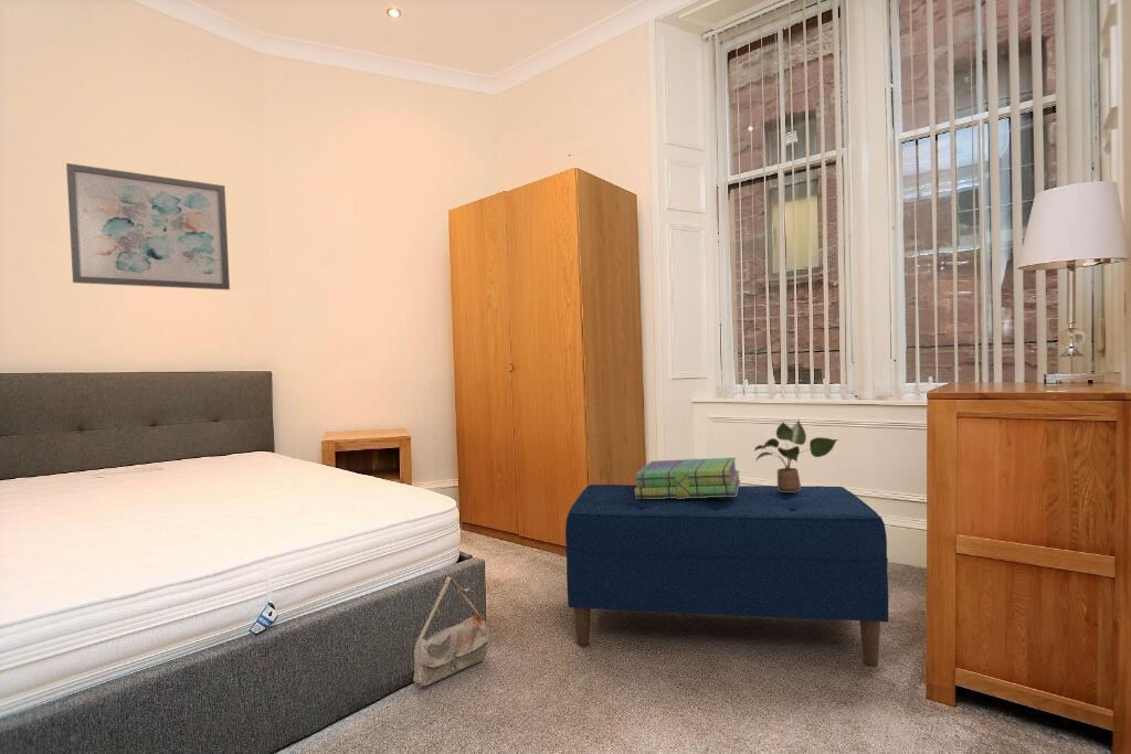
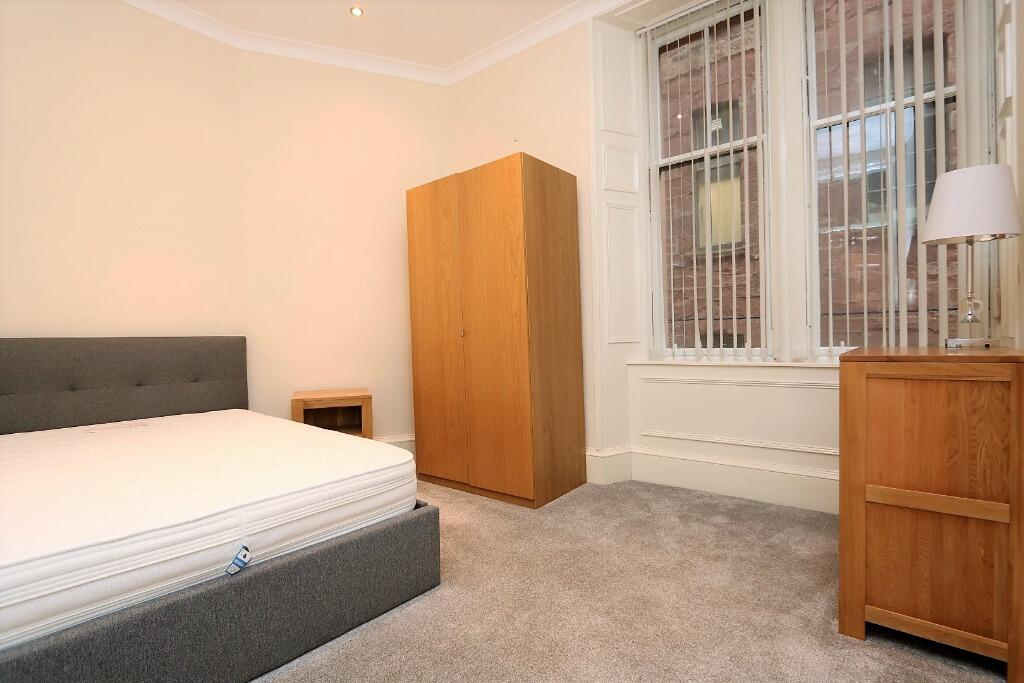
- stack of books [635,456,741,499]
- wall art [65,162,231,291]
- bench [564,484,889,667]
- potted plant [753,418,839,492]
- bag [412,576,493,688]
